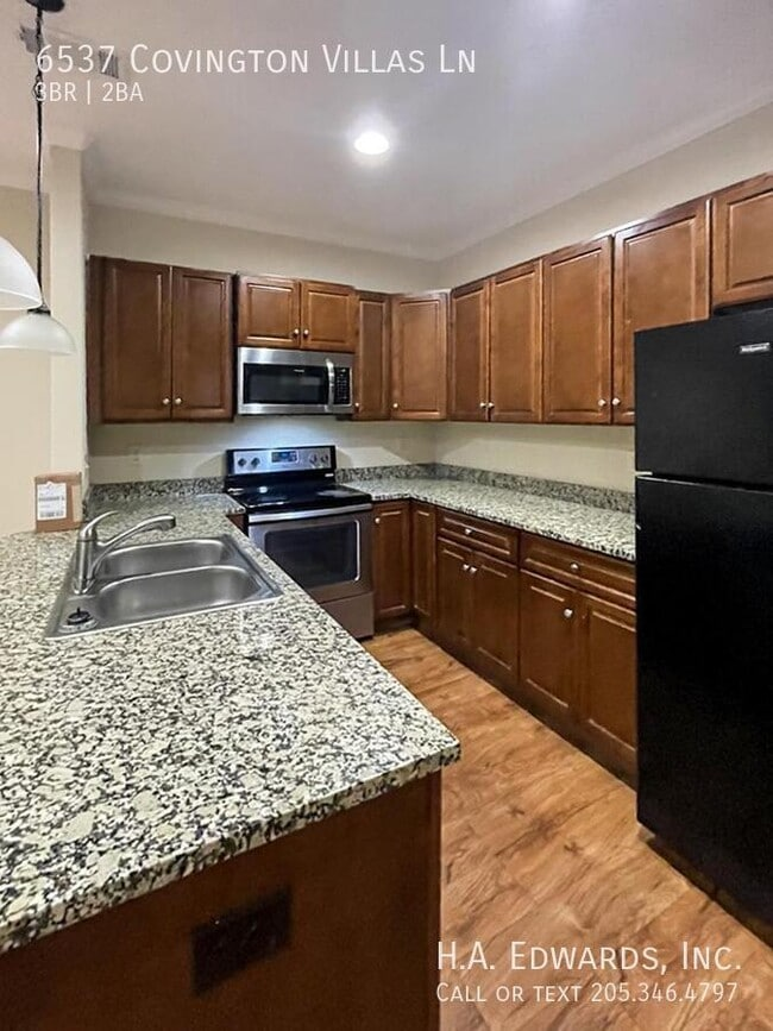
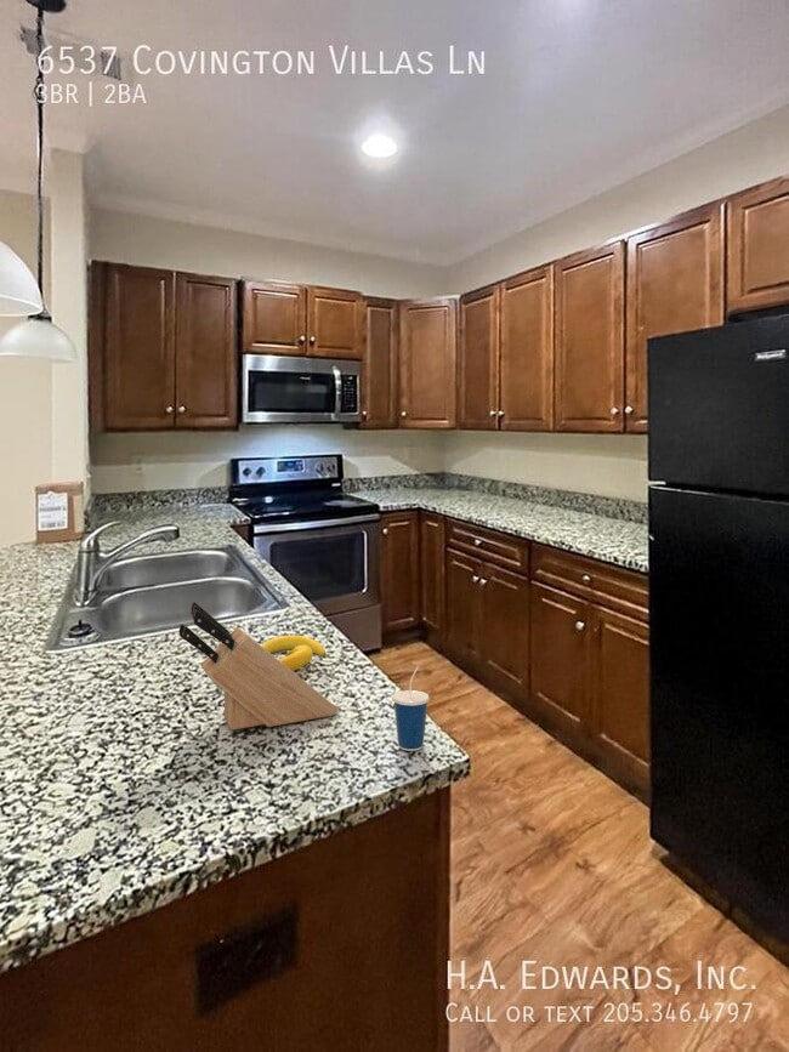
+ banana [260,635,325,671]
+ cup [391,665,431,752]
+ knife block [177,601,340,732]
